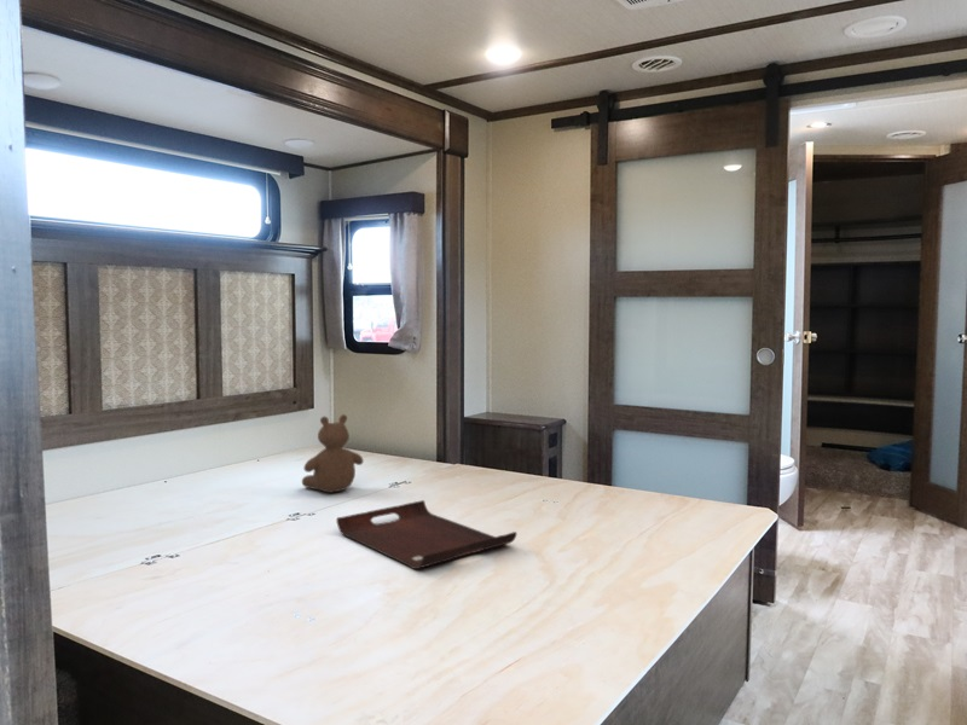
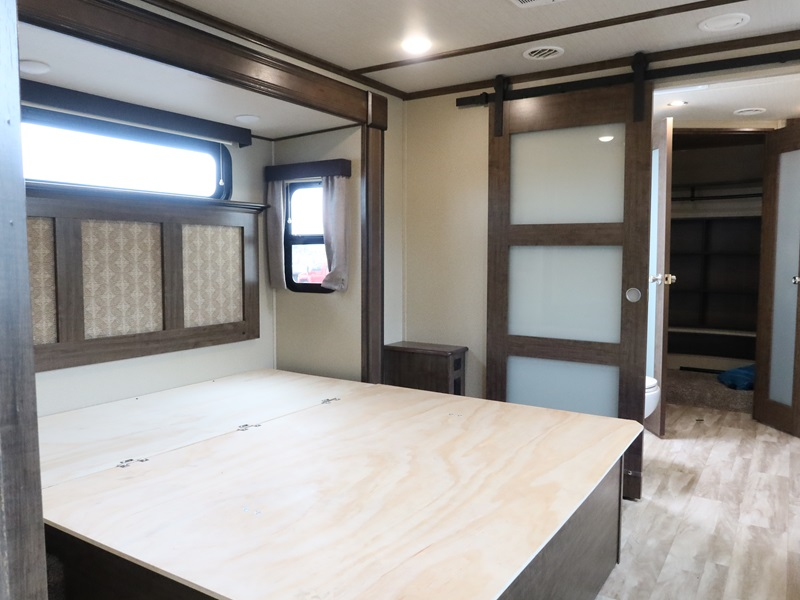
- serving tray [335,499,519,570]
- teddy bear [301,413,365,494]
